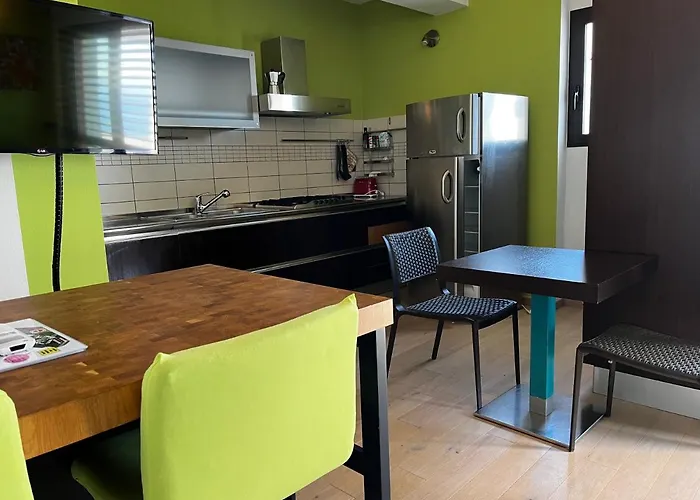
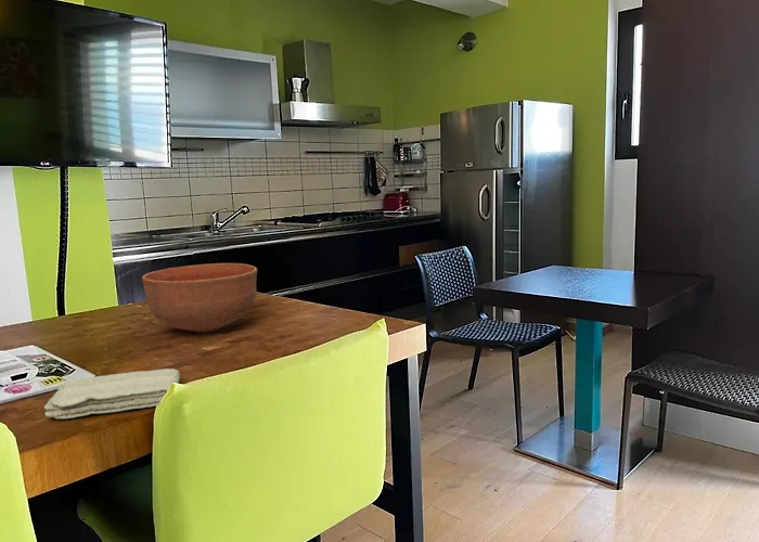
+ bowl [141,262,258,334]
+ washcloth [43,367,181,421]
